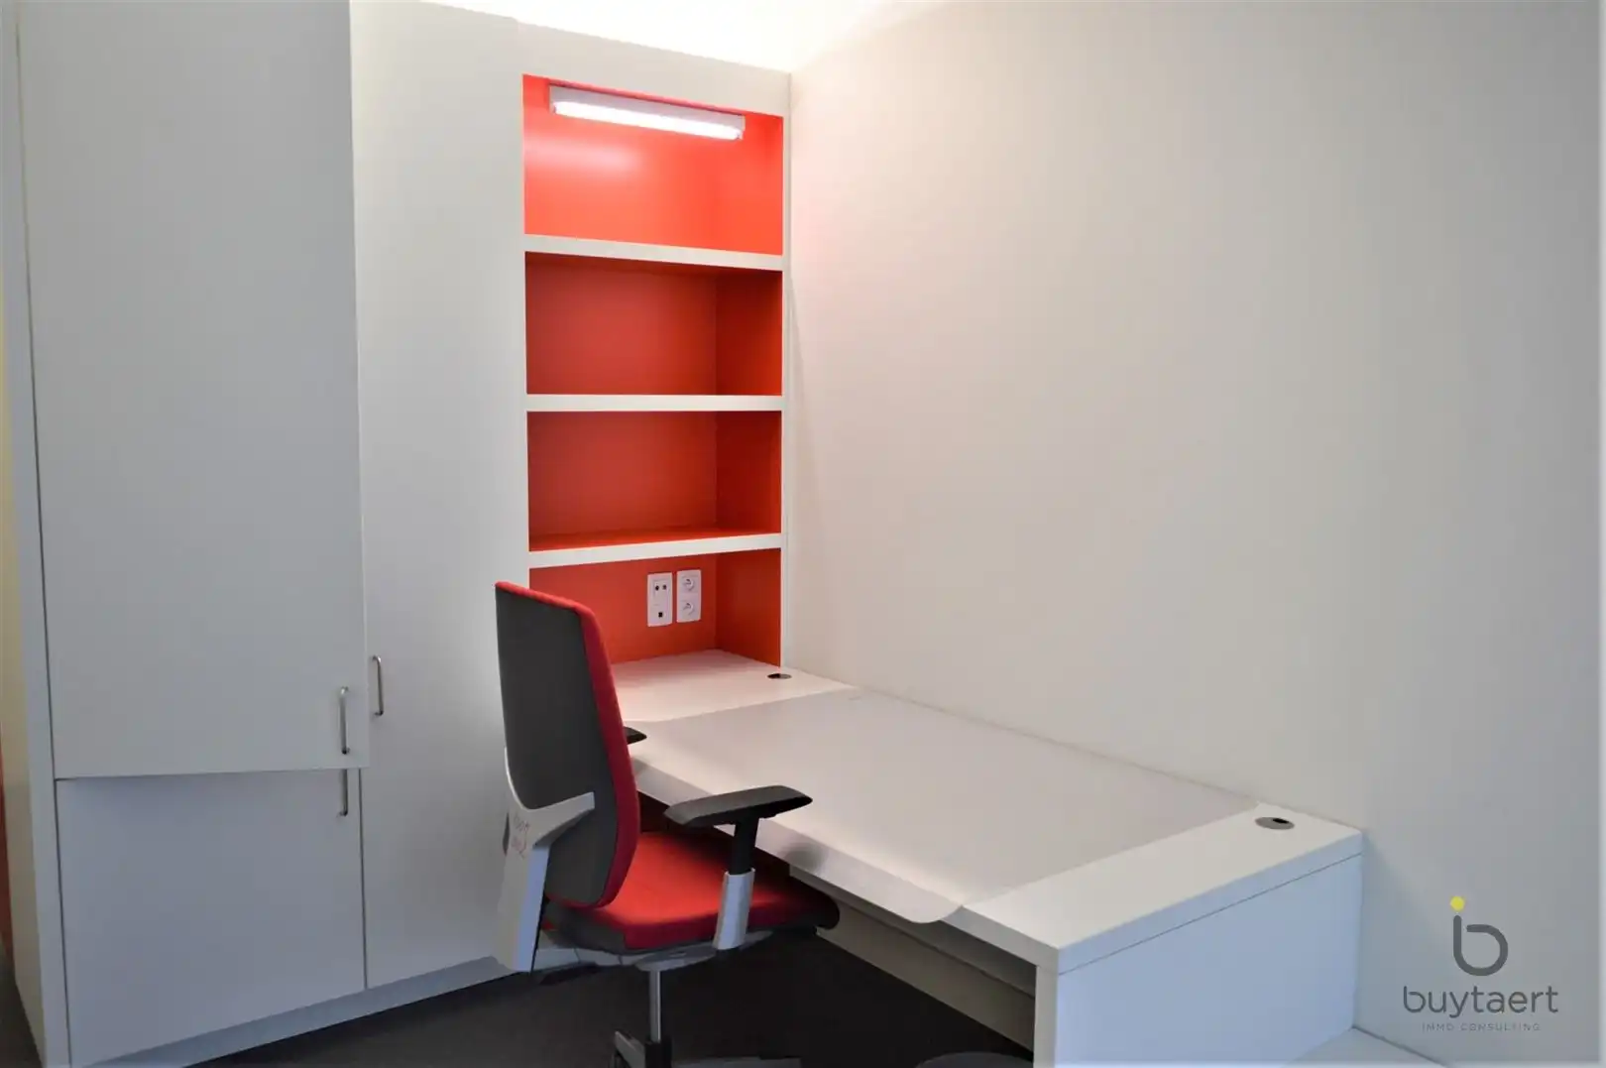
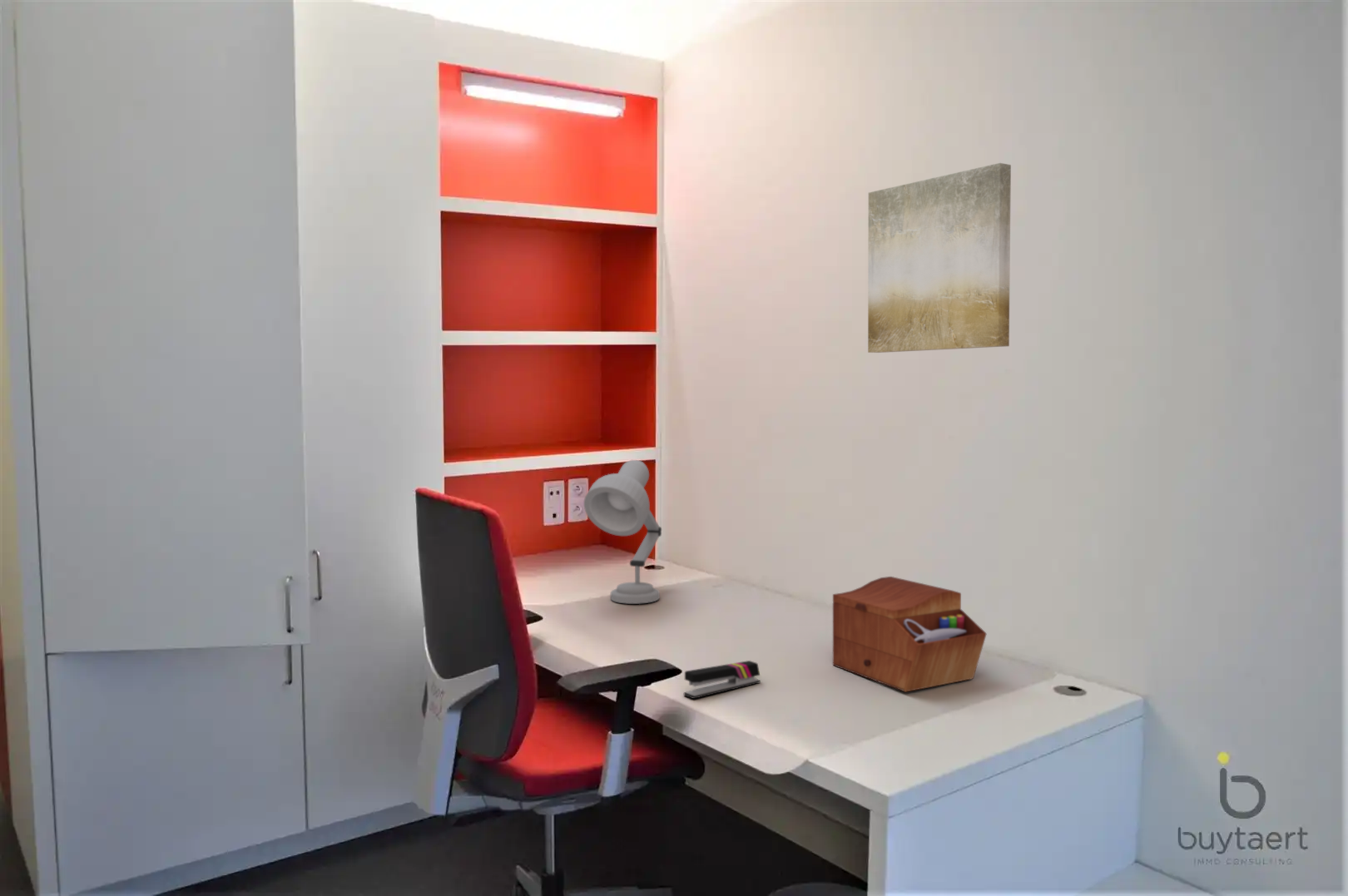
+ sewing box [832,576,988,693]
+ desk lamp [583,459,662,605]
+ stapler [683,660,761,700]
+ wall art [867,162,1012,354]
